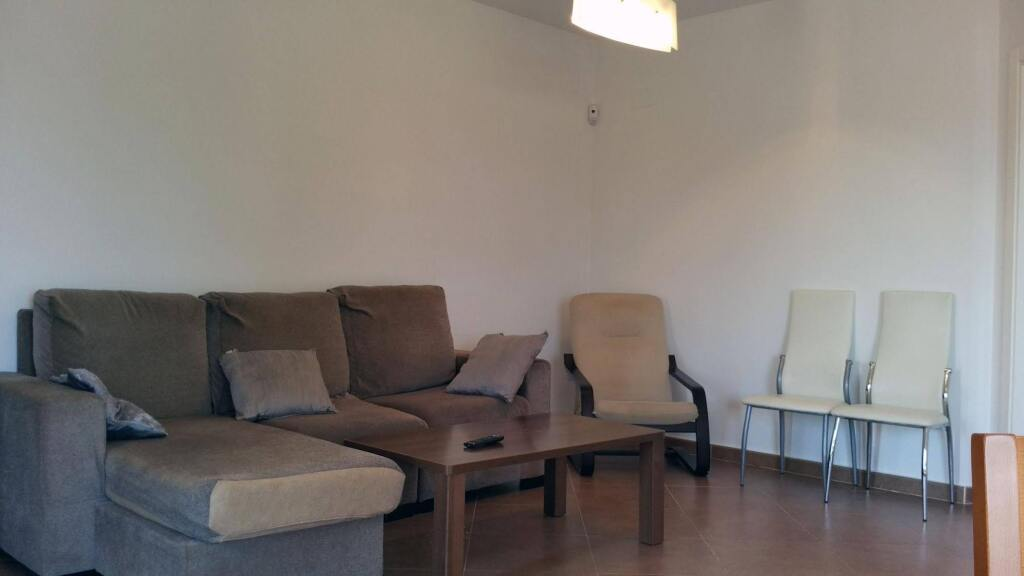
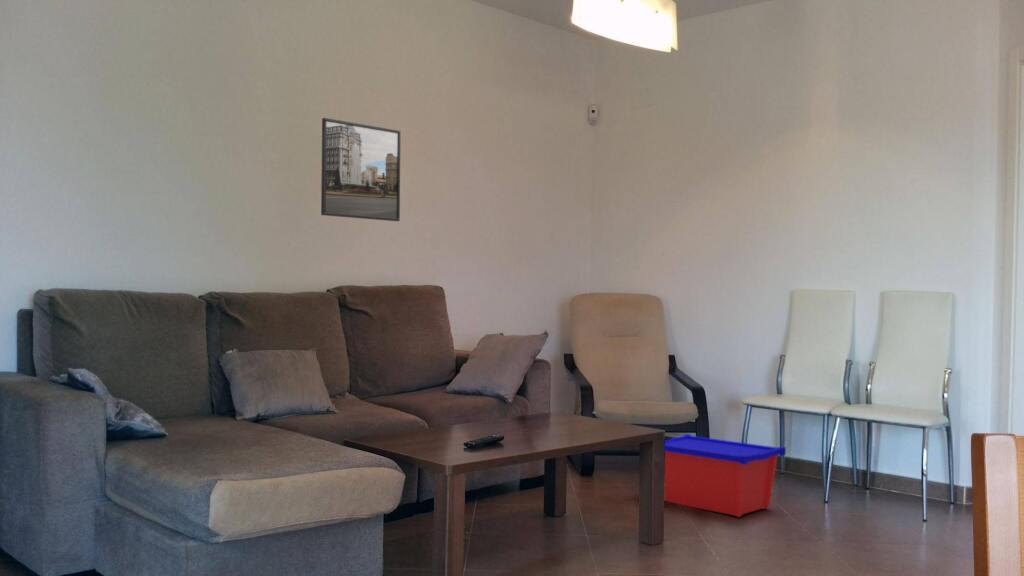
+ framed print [320,117,401,222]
+ storage bin [663,433,787,518]
